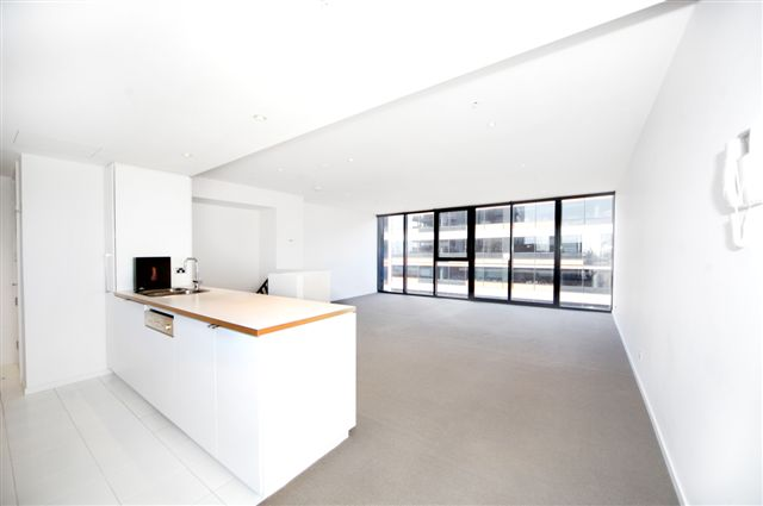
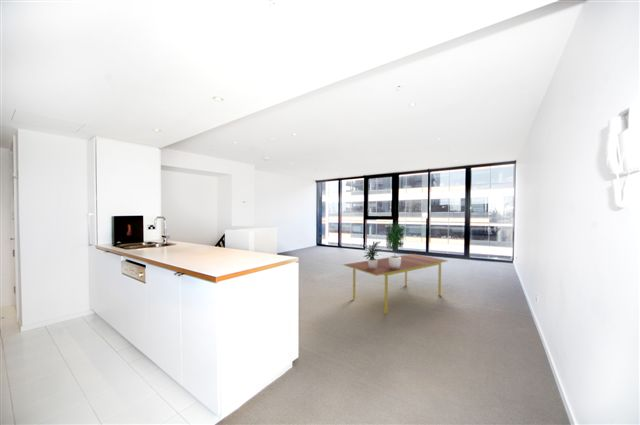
+ dining table [343,253,449,315]
+ potted plant [363,221,407,269]
